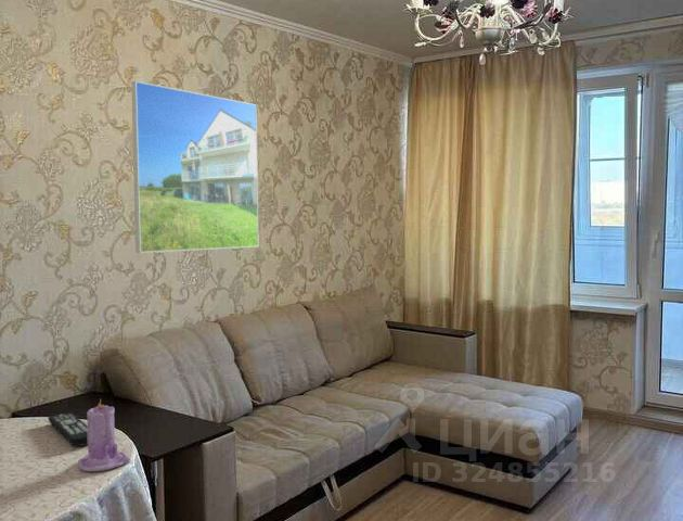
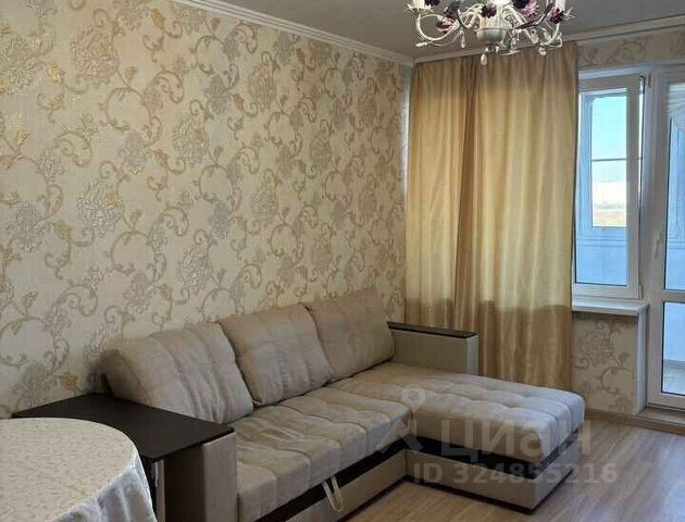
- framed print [130,80,259,254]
- remote control [47,411,88,447]
- candle [77,398,131,472]
